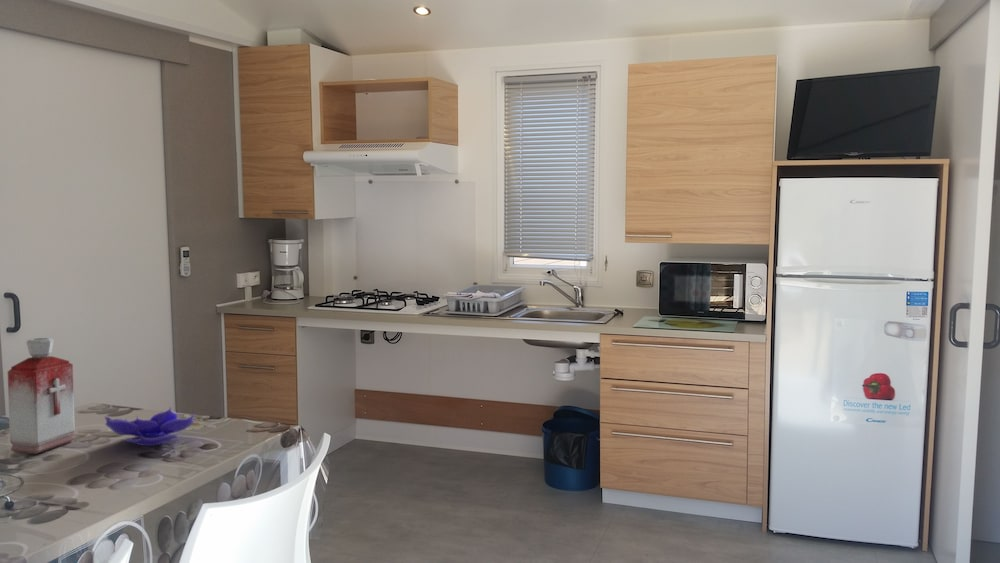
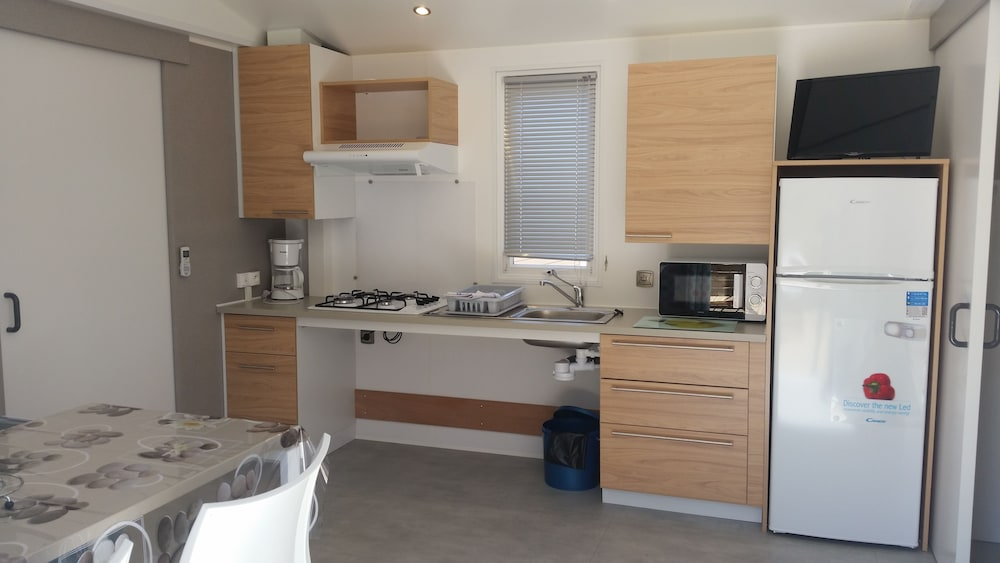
- decorative bowl [104,407,195,447]
- bottle [7,337,76,455]
